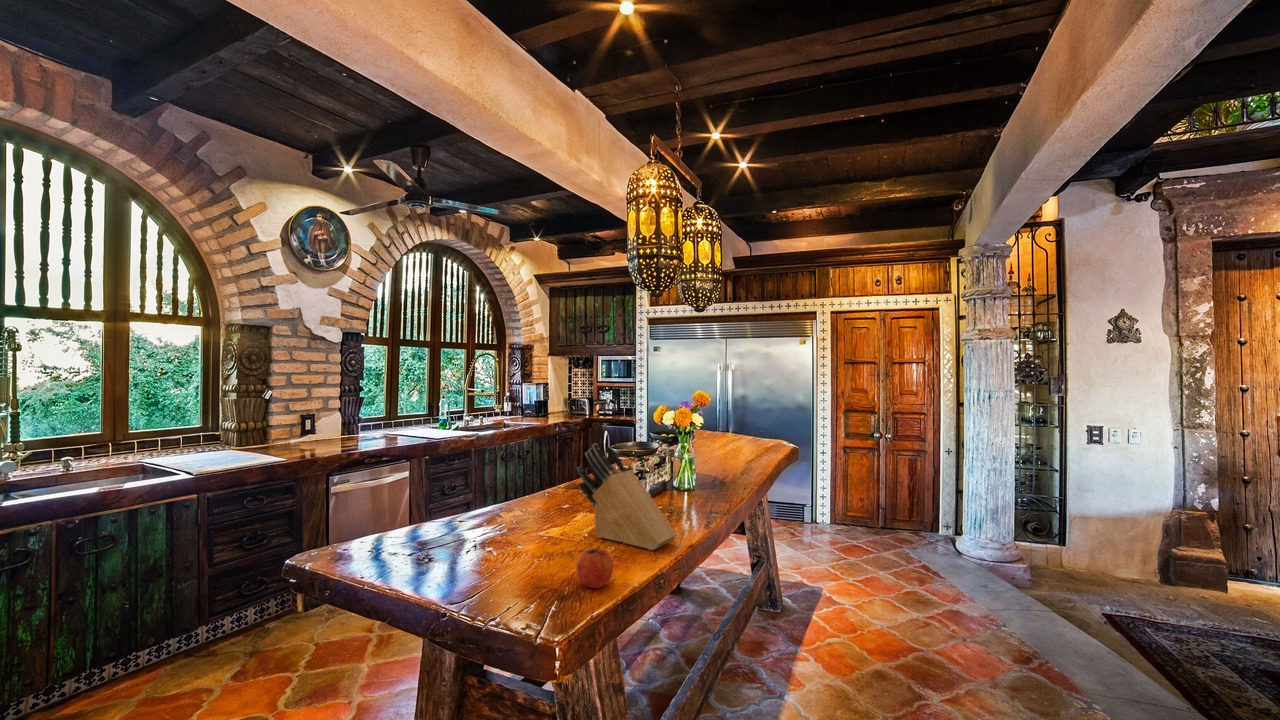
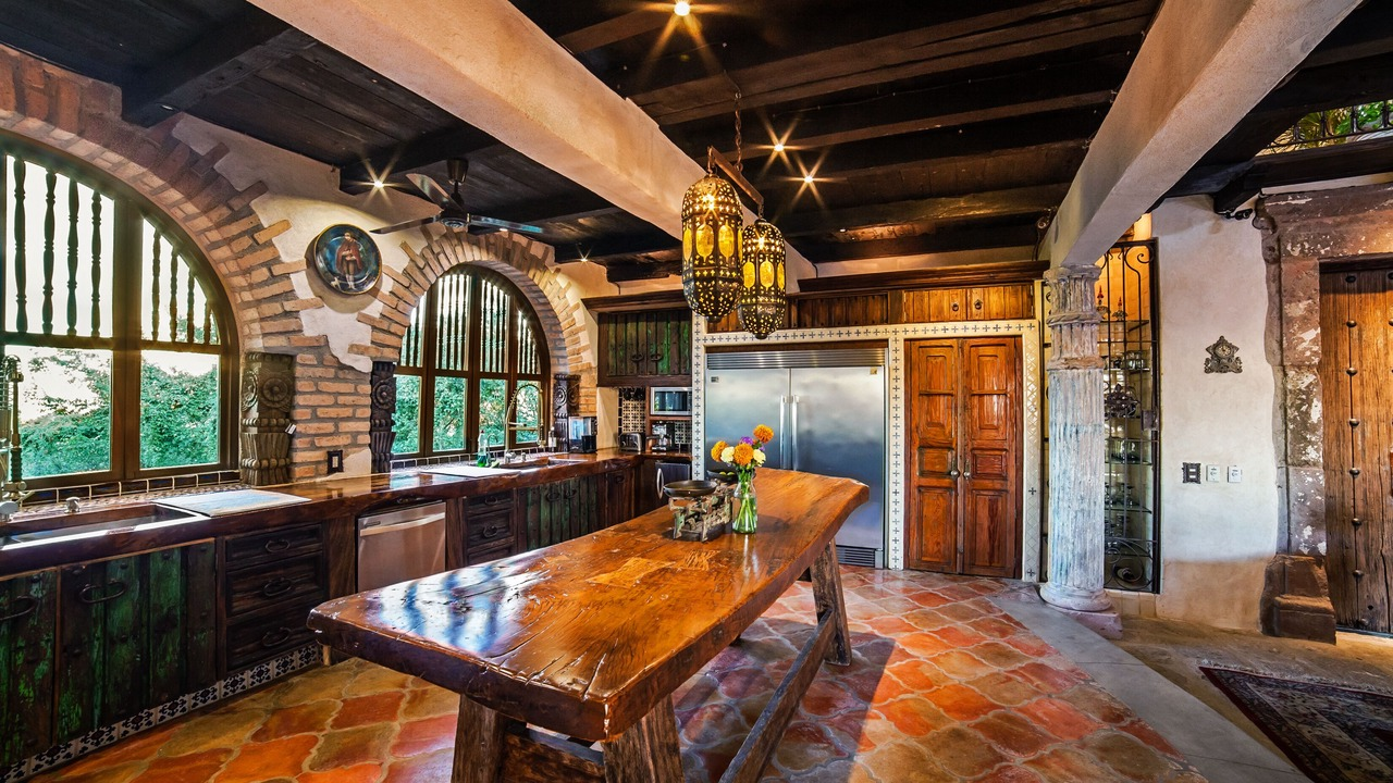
- knife block [576,442,678,551]
- fruit [575,545,614,589]
